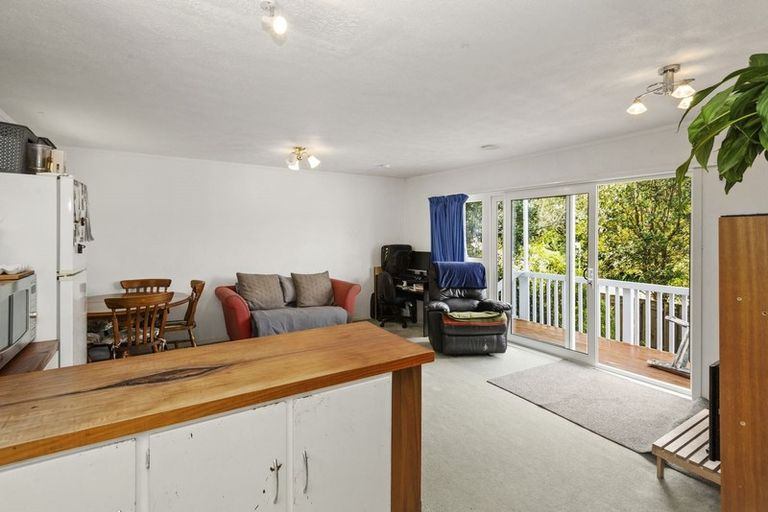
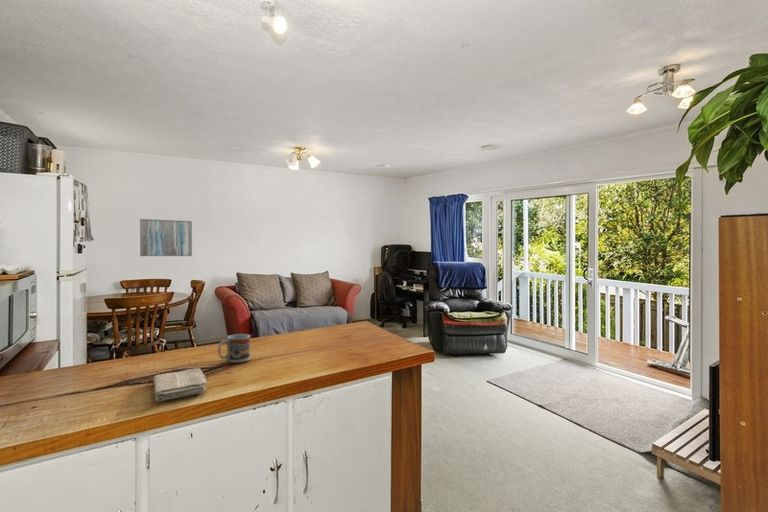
+ washcloth [152,367,208,402]
+ cup [217,333,251,364]
+ wall art [139,218,193,257]
